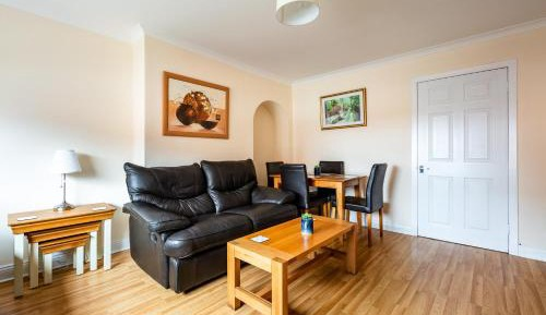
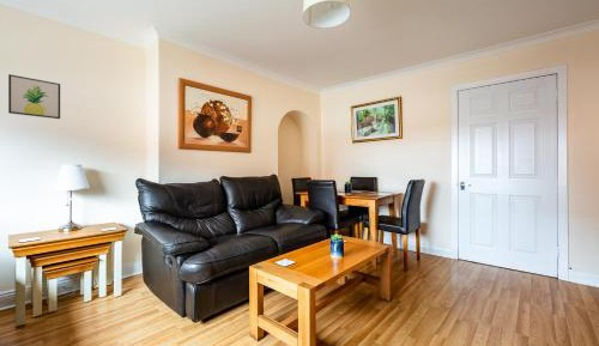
+ wall art [7,73,61,120]
